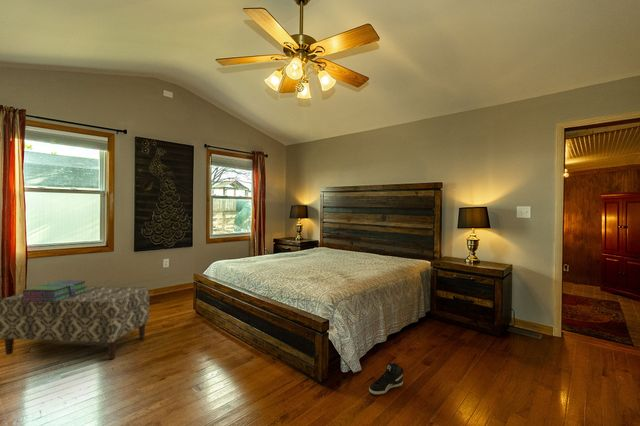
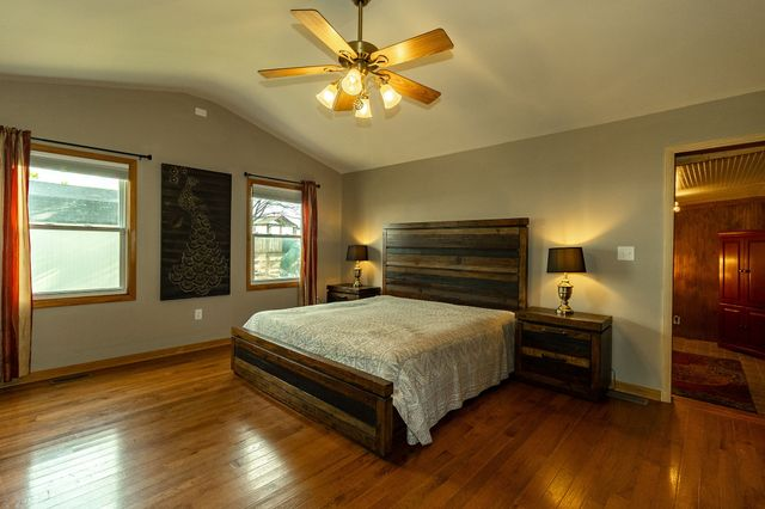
- bench [0,285,150,360]
- sneaker [368,361,404,395]
- stack of books [20,279,88,302]
